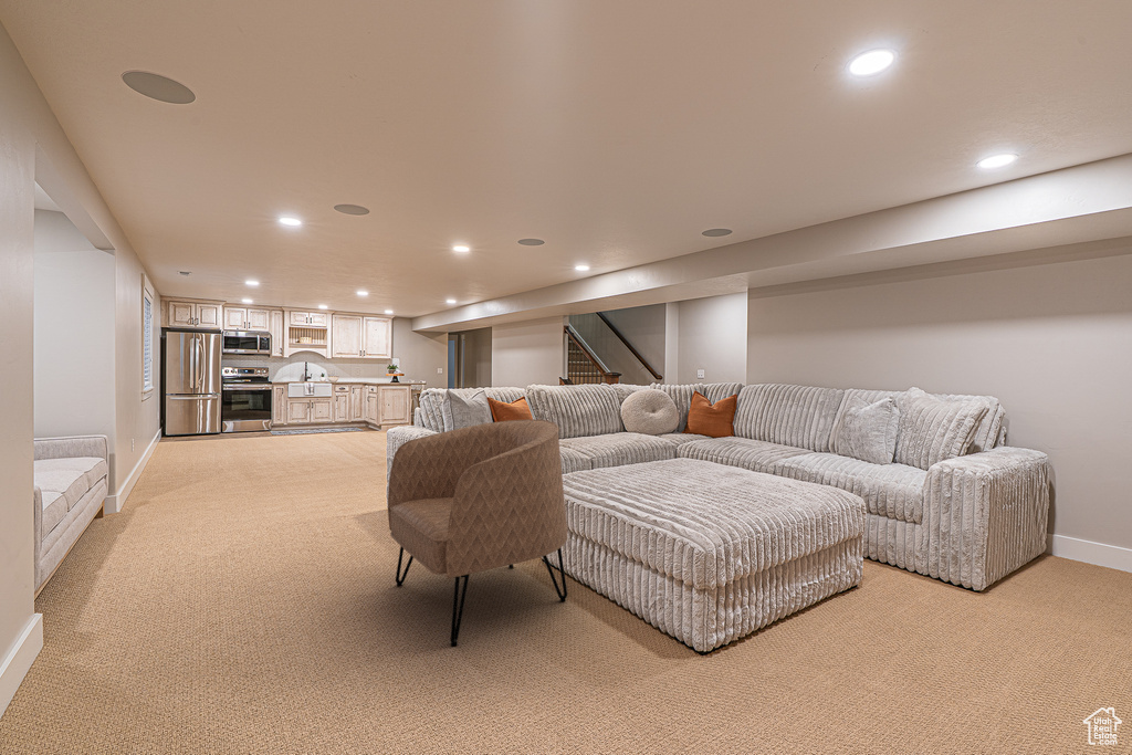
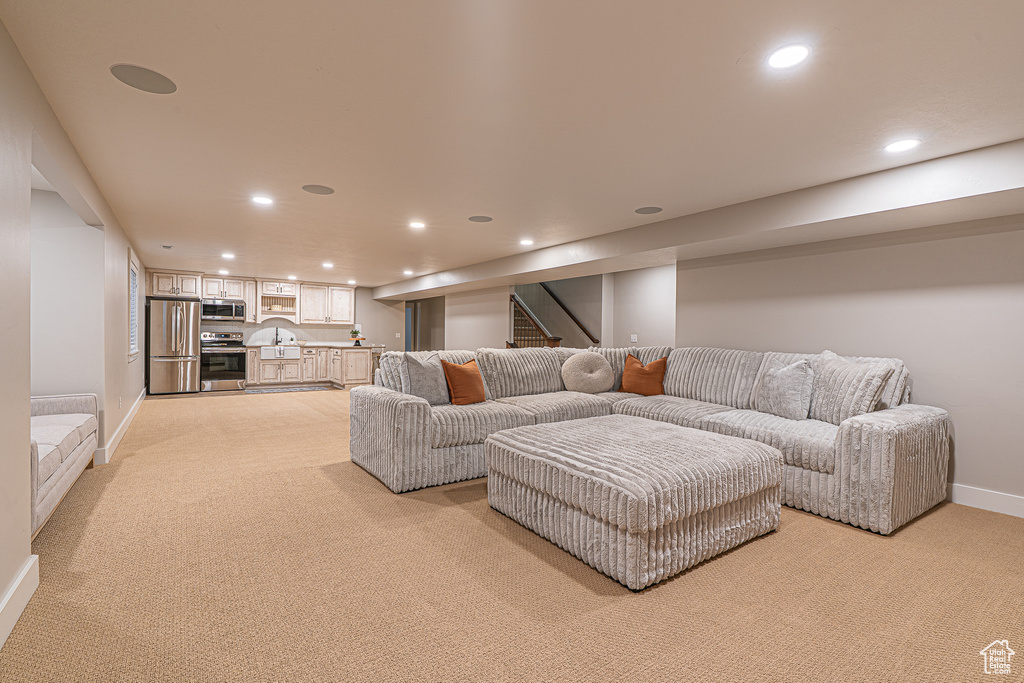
- armchair [387,418,568,648]
